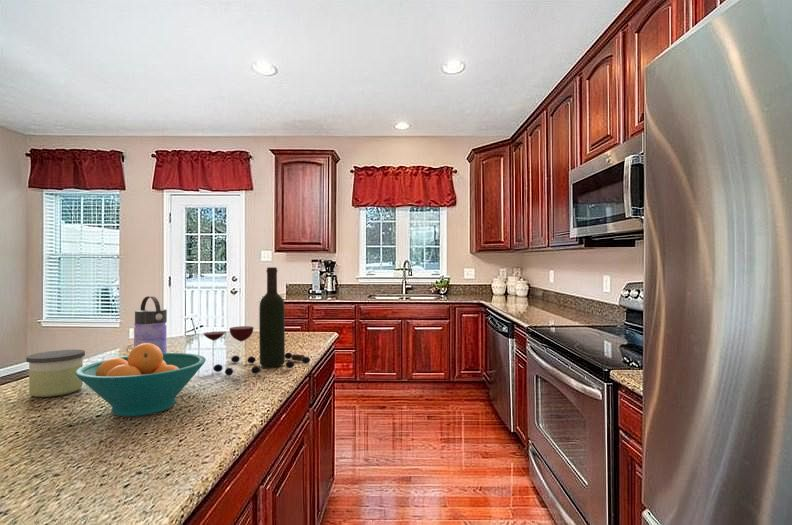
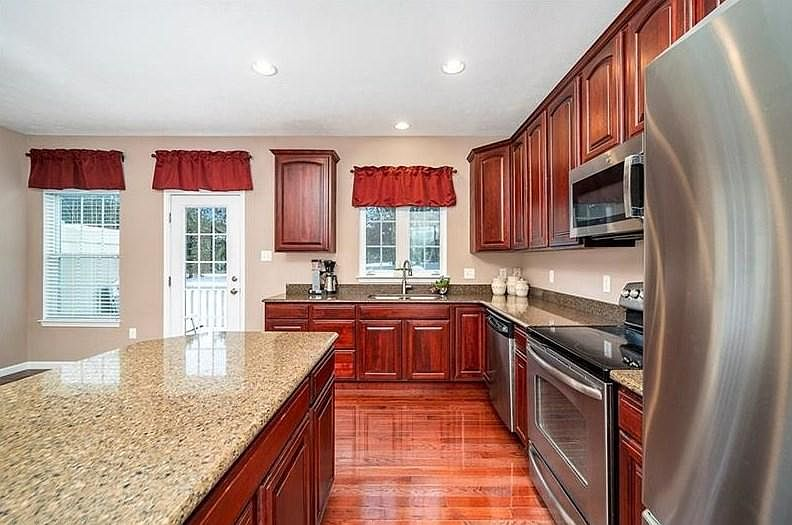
- water bottle [133,295,168,353]
- candle [25,349,86,398]
- fruit bowl [75,343,207,418]
- wine bottle [203,266,311,377]
